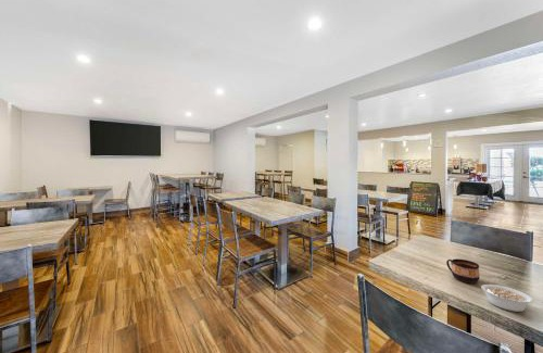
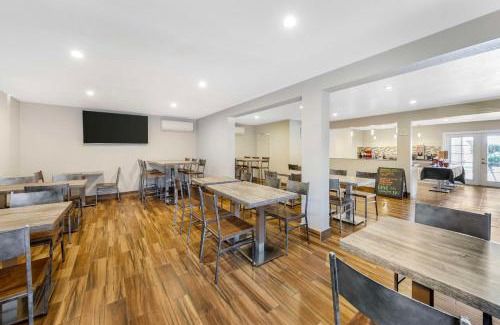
- cup [445,257,480,285]
- legume [480,283,543,313]
